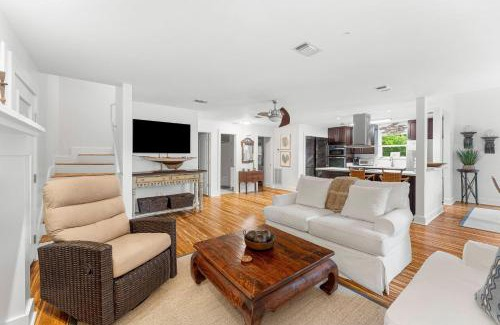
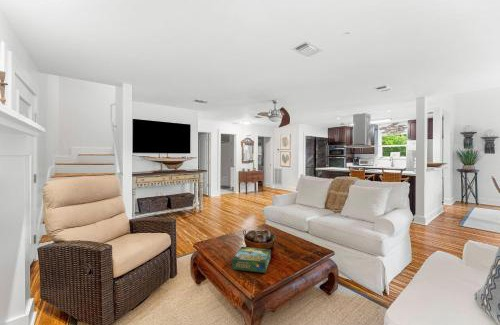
+ board game [231,246,272,274]
